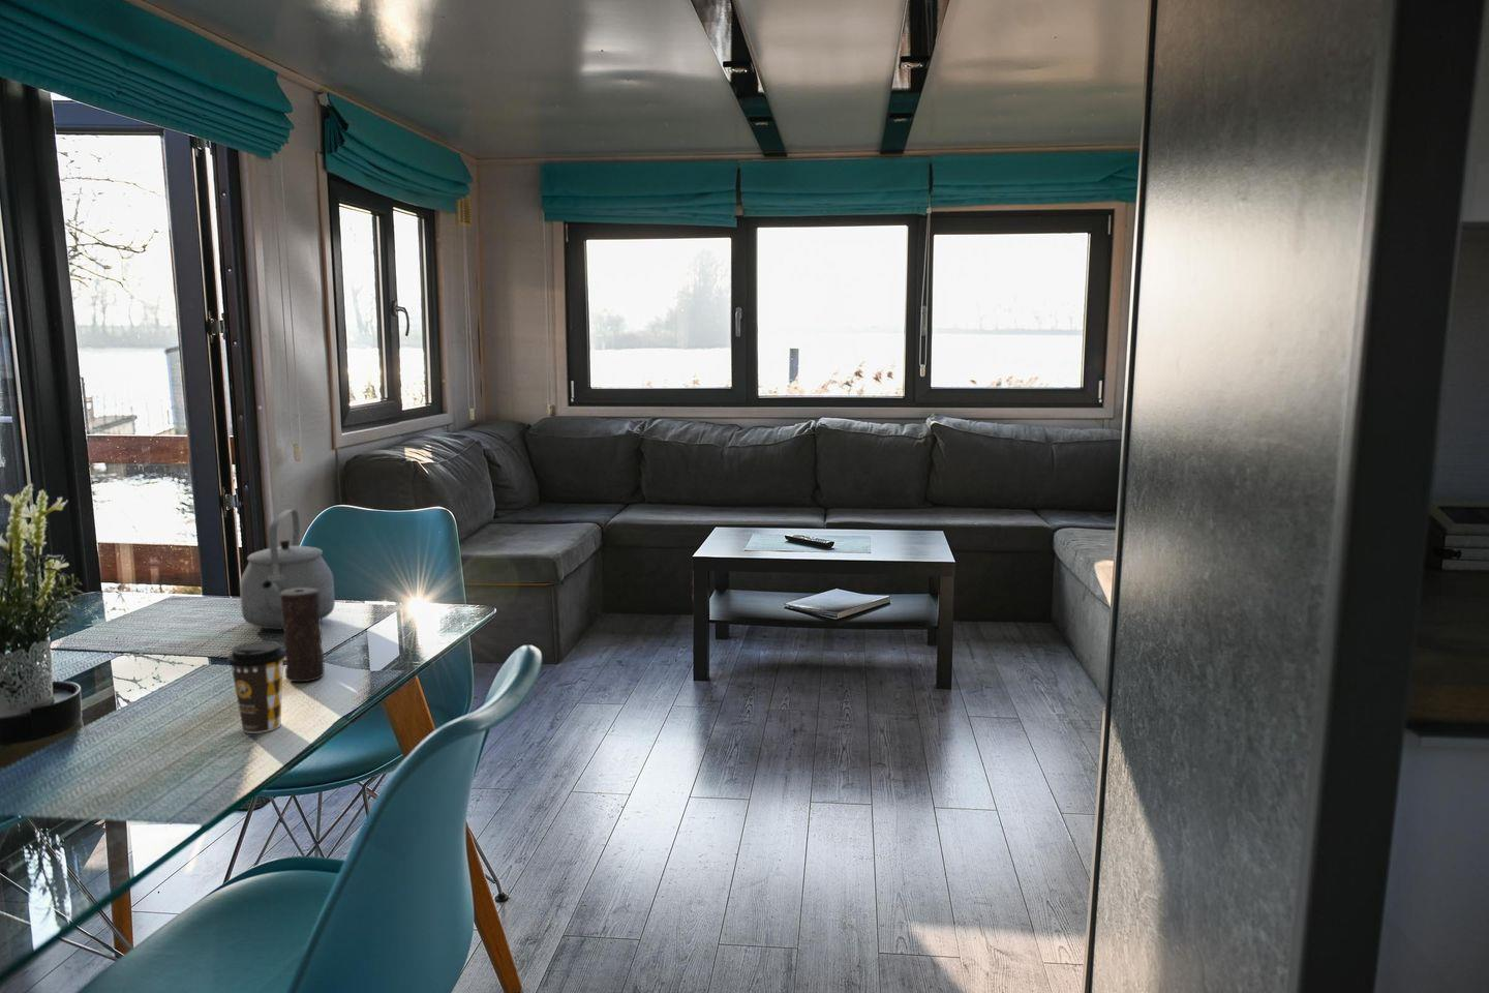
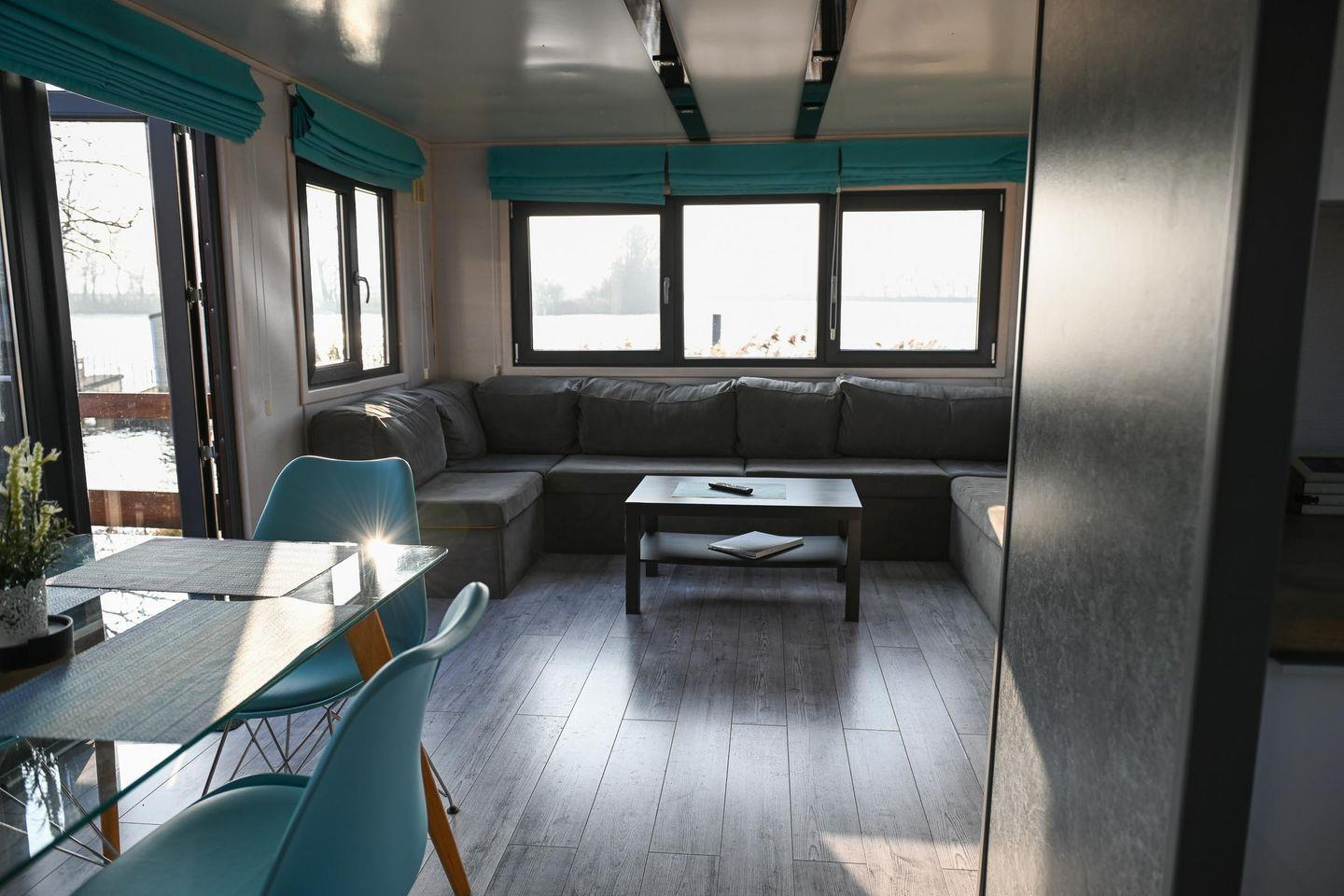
- candle [280,587,326,683]
- coffee cup [226,641,287,735]
- tea kettle [239,509,336,629]
